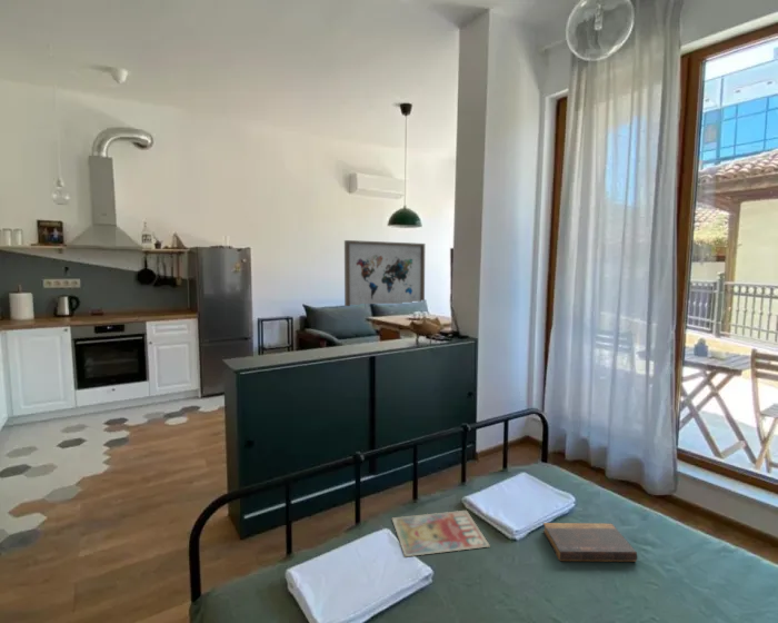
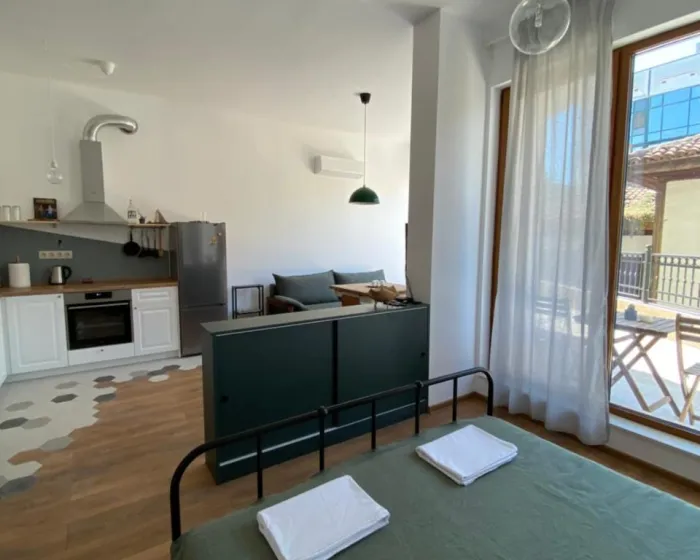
- magazine [391,510,491,557]
- wall art [343,239,426,307]
- book [542,522,638,563]
